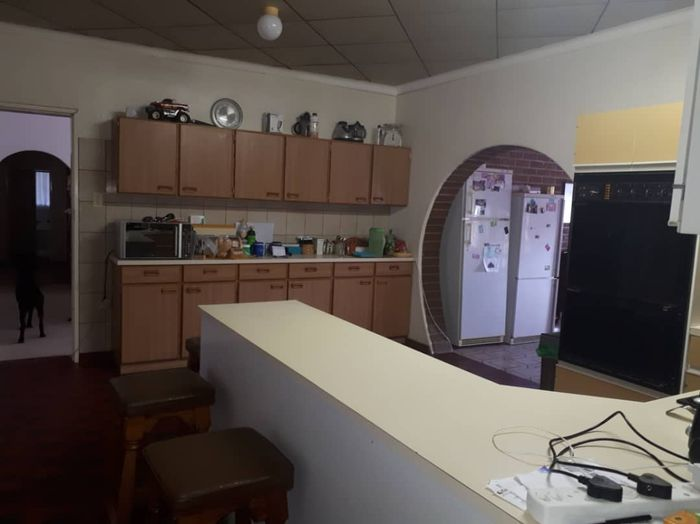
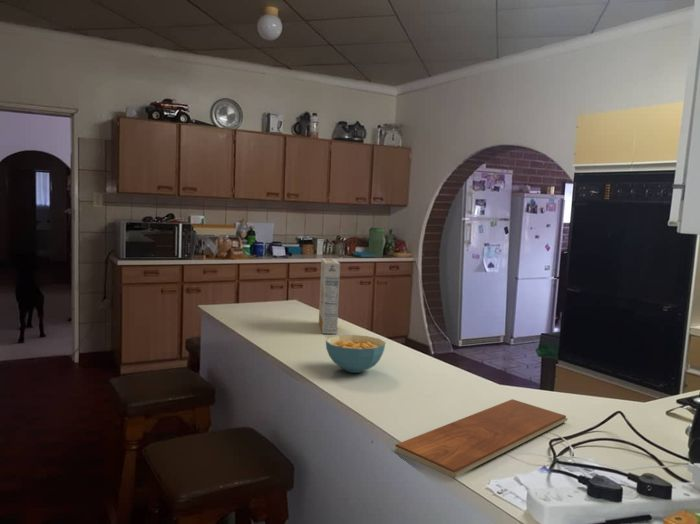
+ cereal bowl [325,334,387,374]
+ cereal box [318,257,341,335]
+ chopping board [394,398,569,479]
